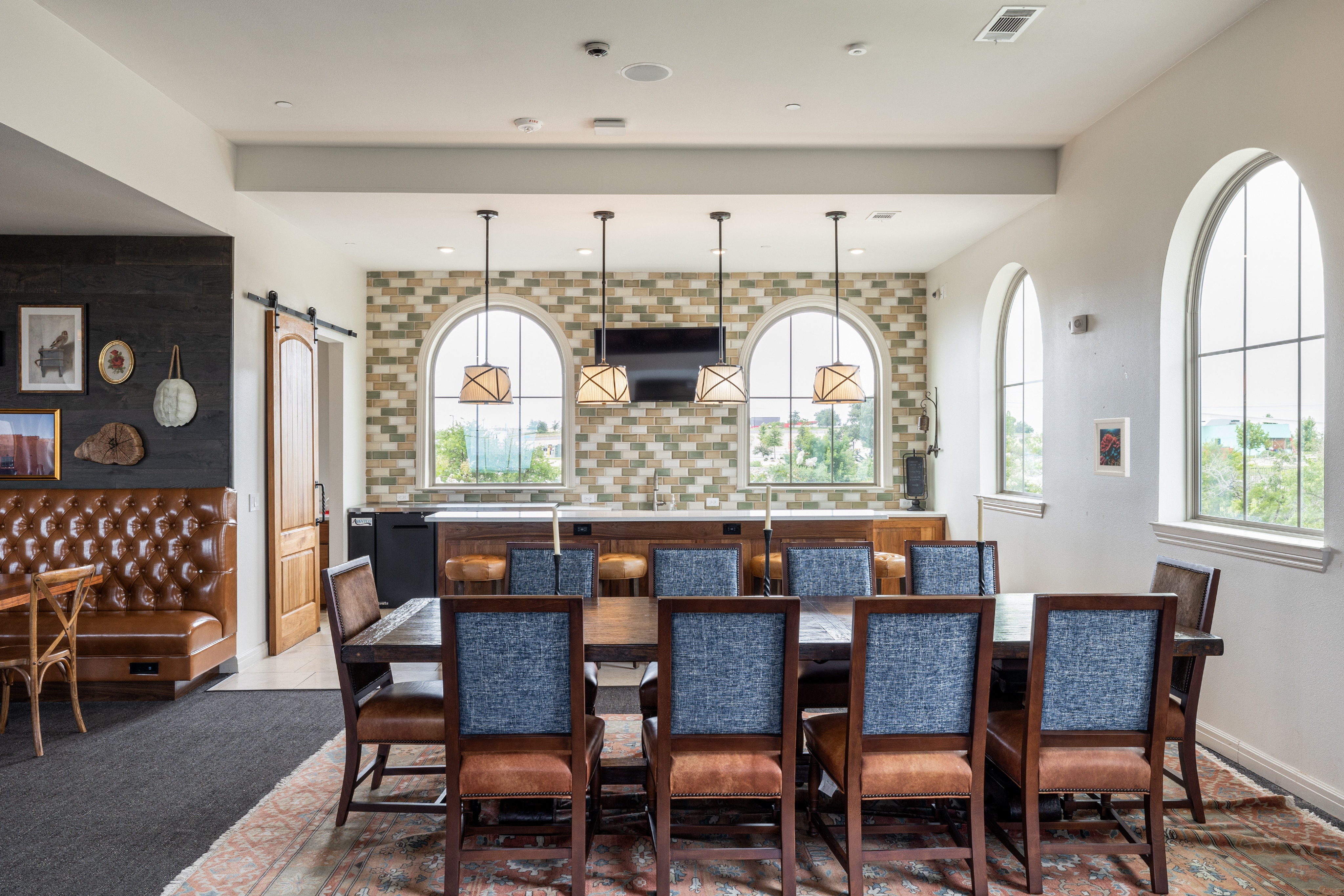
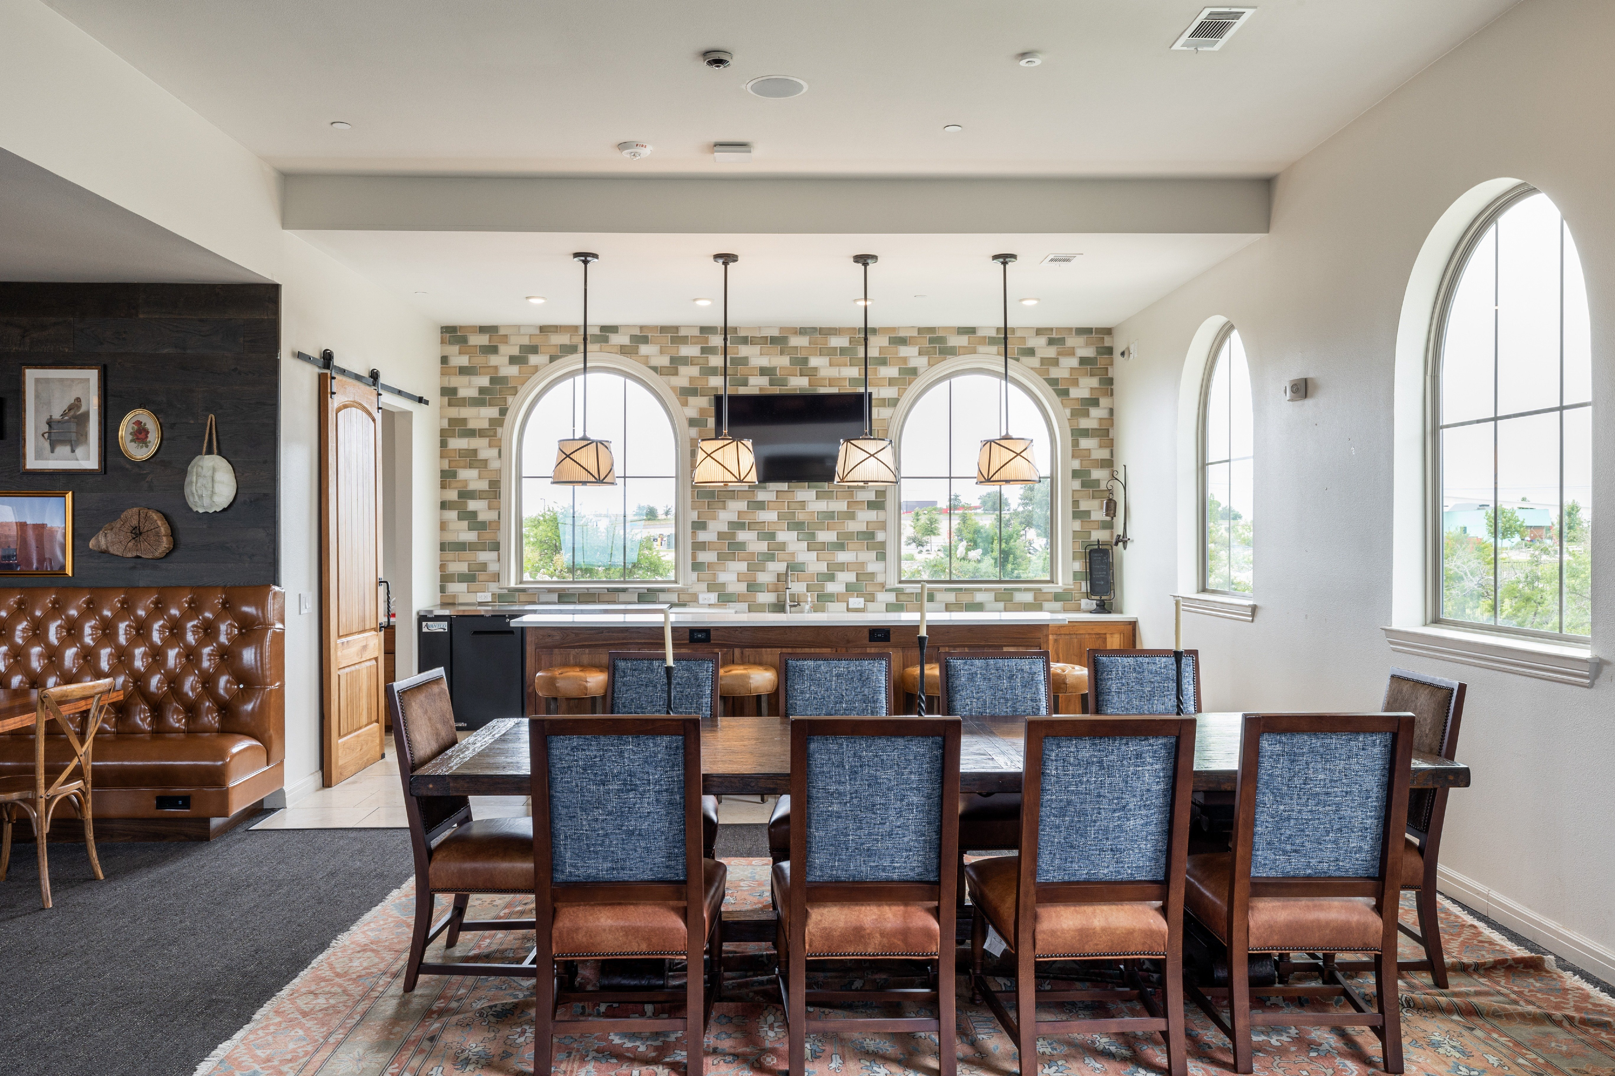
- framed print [1093,417,1130,477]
